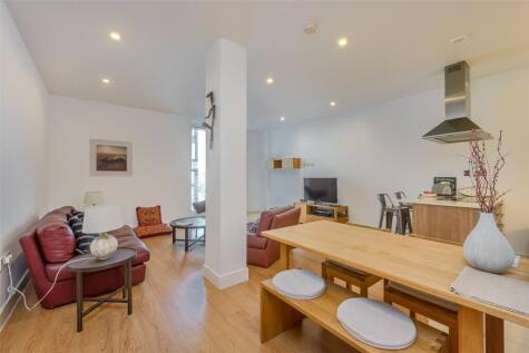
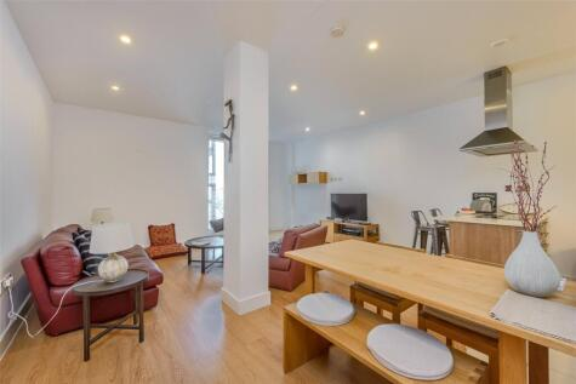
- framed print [88,138,134,177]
